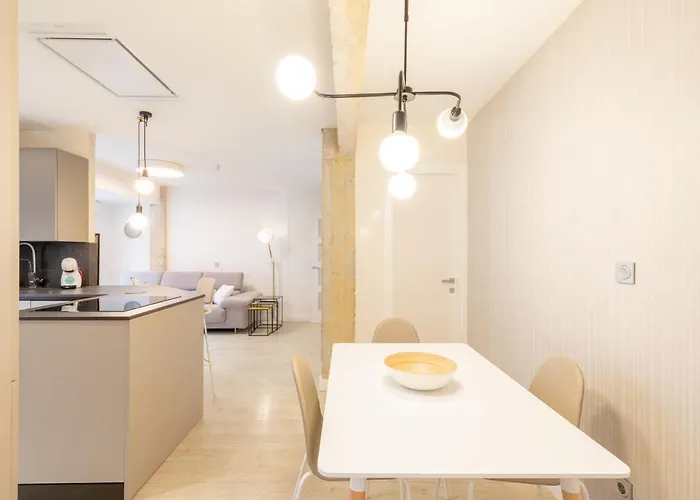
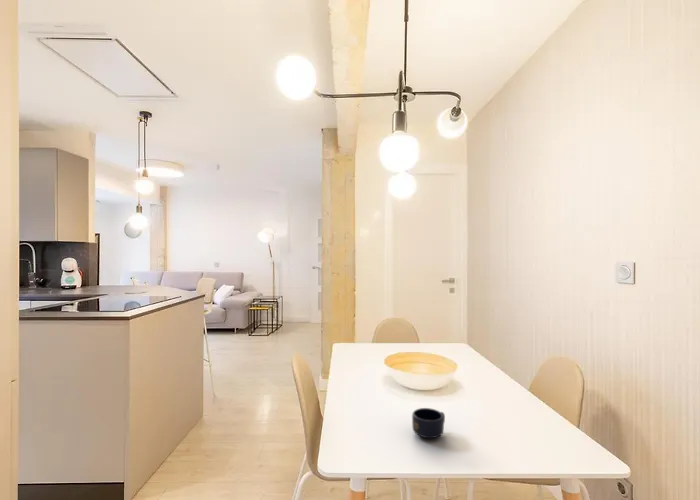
+ mug [411,407,446,439]
